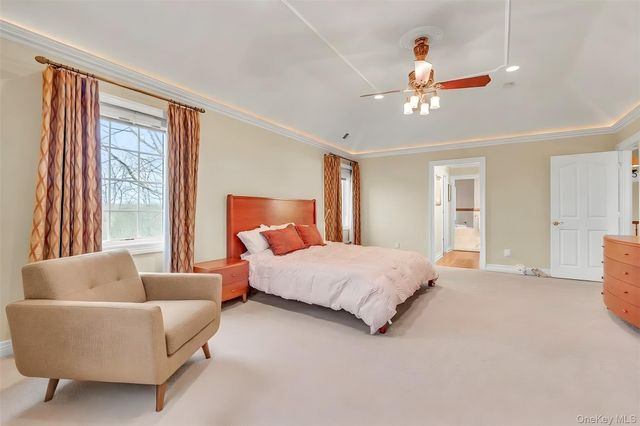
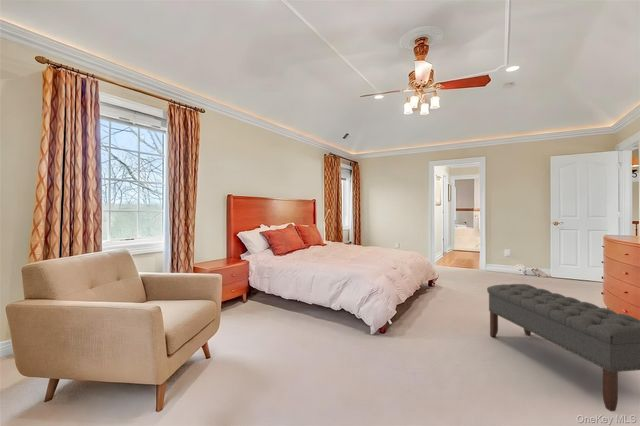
+ bench [486,283,640,412]
